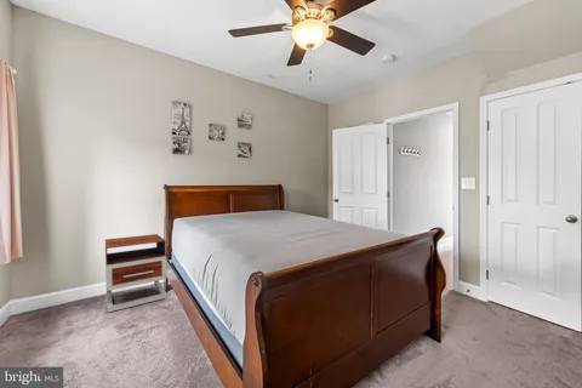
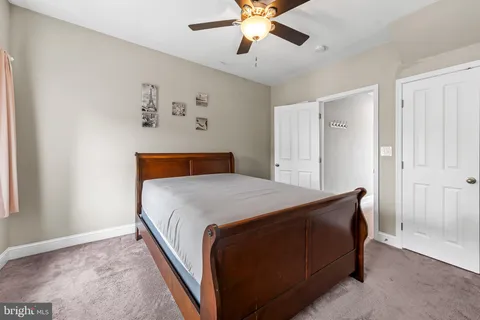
- nightstand [104,233,169,314]
